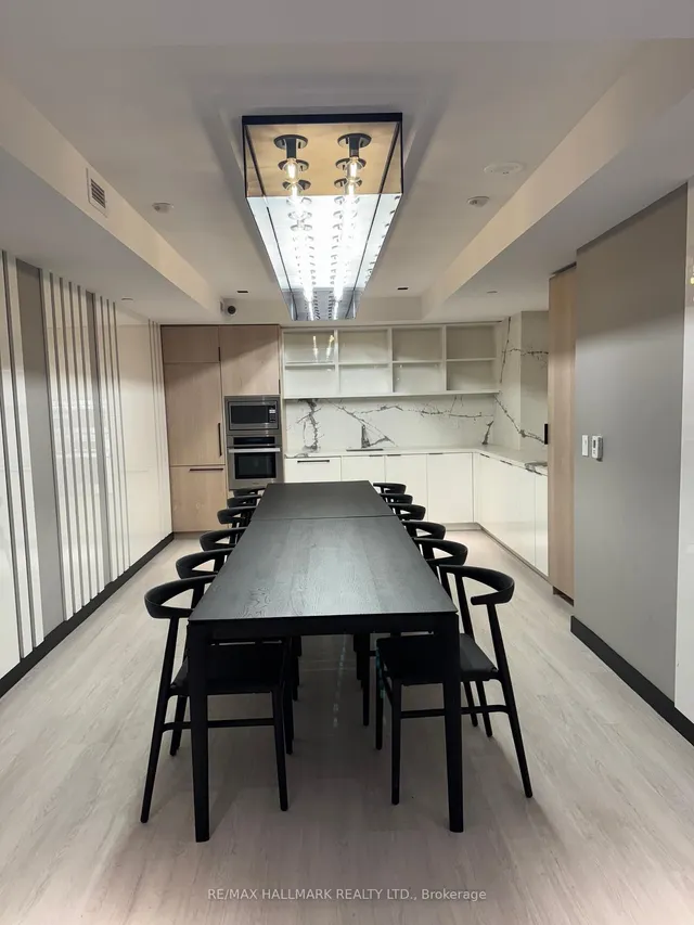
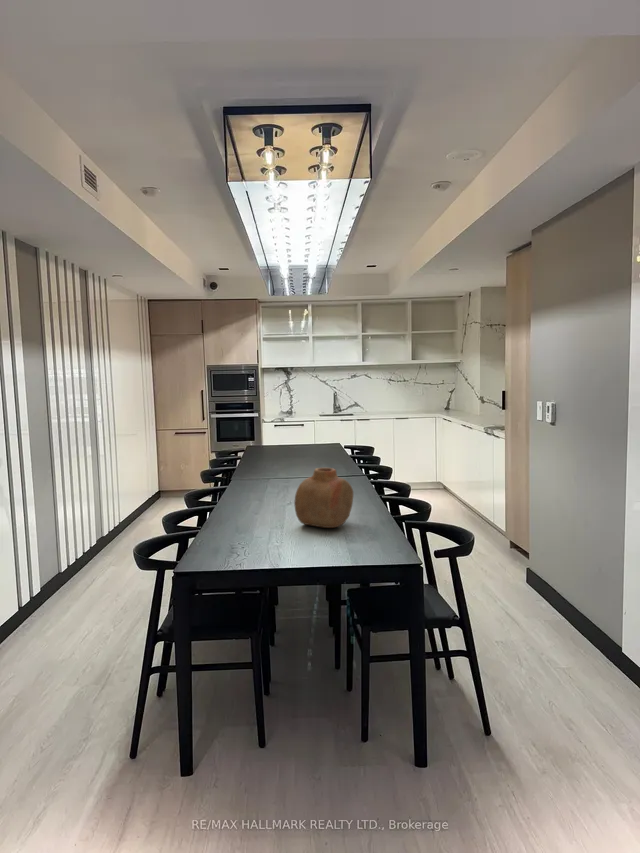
+ vase [293,467,354,529]
